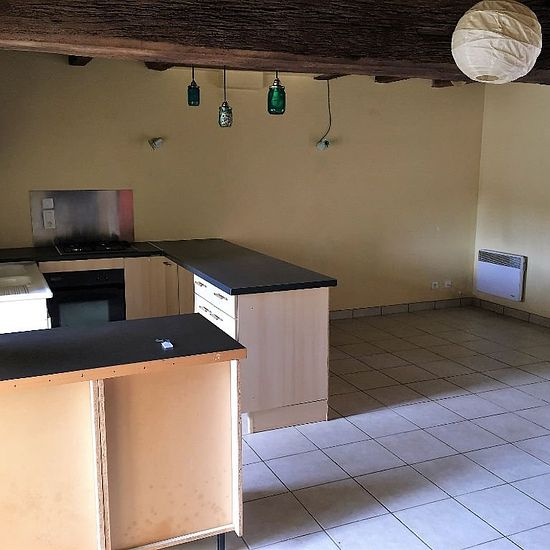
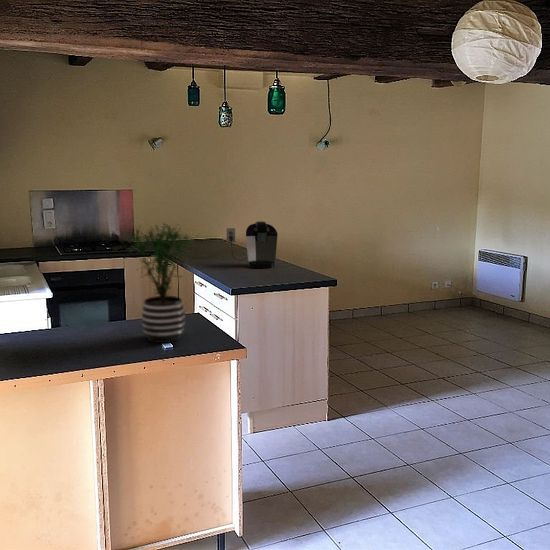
+ potted plant [111,221,202,344]
+ coffee maker [226,220,279,270]
